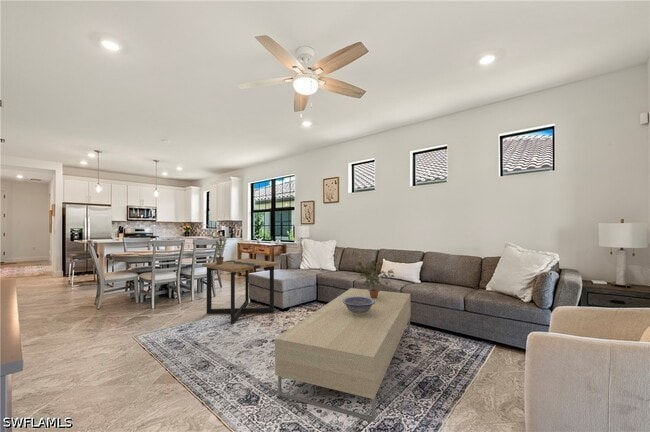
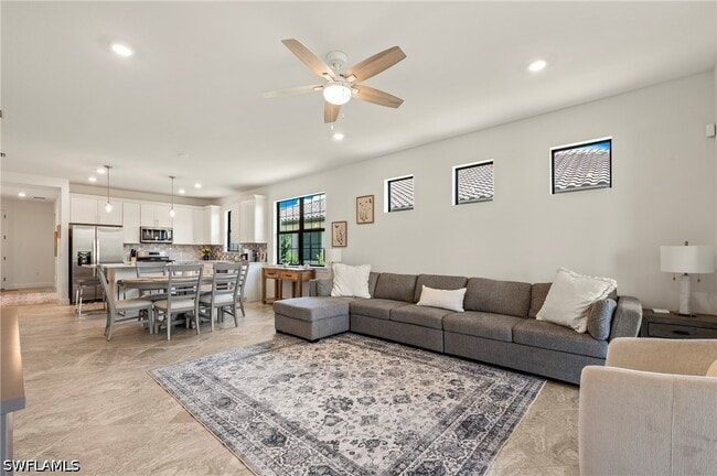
- side table [201,257,279,325]
- potted plant [354,260,395,298]
- coffee table [274,287,412,423]
- decorative bowl [343,297,375,315]
- potted plant [213,236,231,264]
